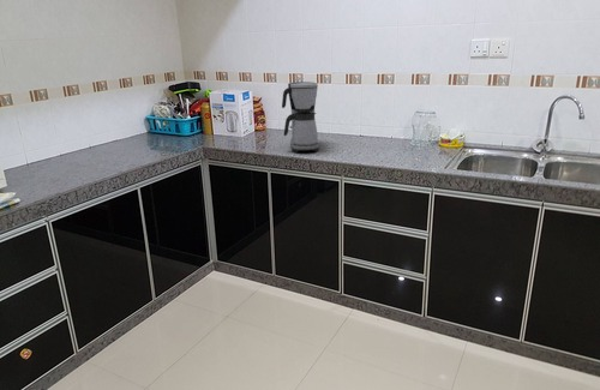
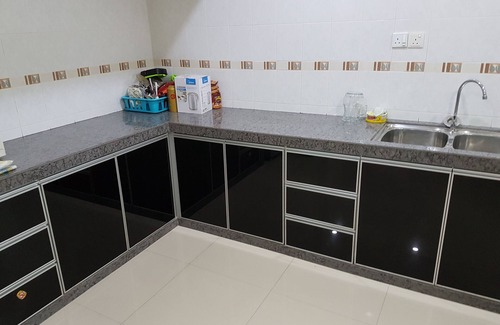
- coffee maker [281,80,320,154]
